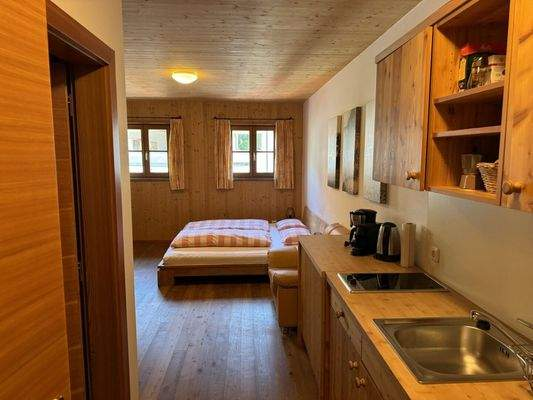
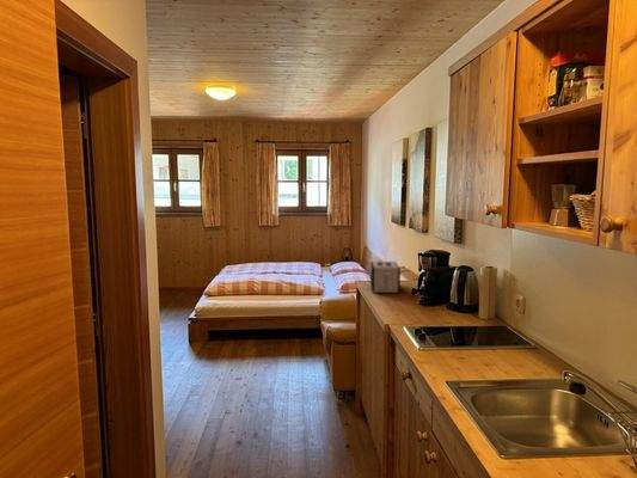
+ toaster [369,261,402,294]
